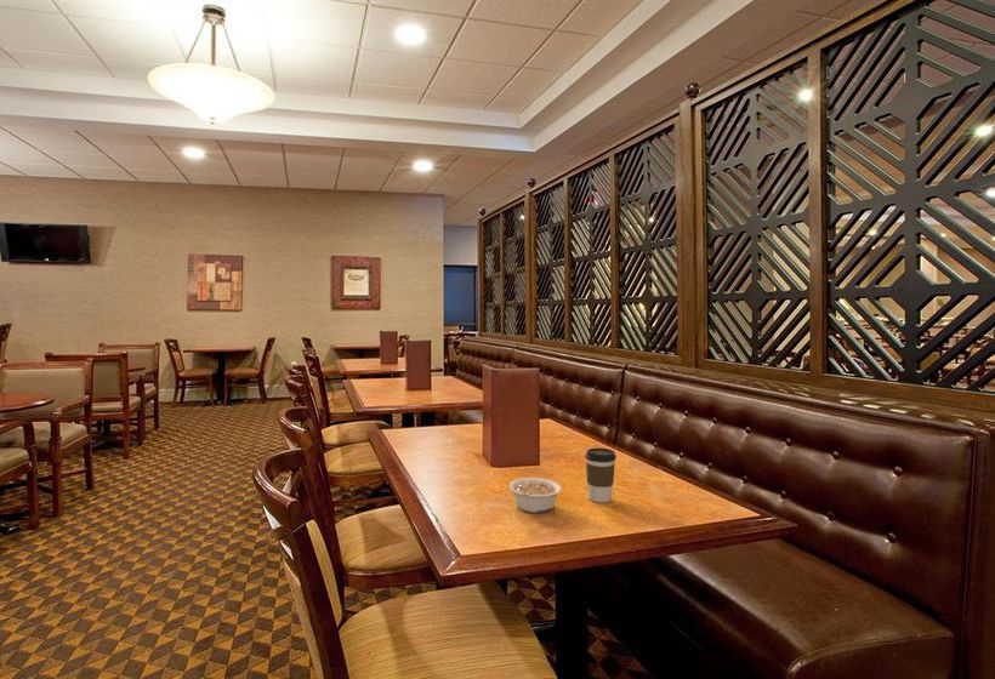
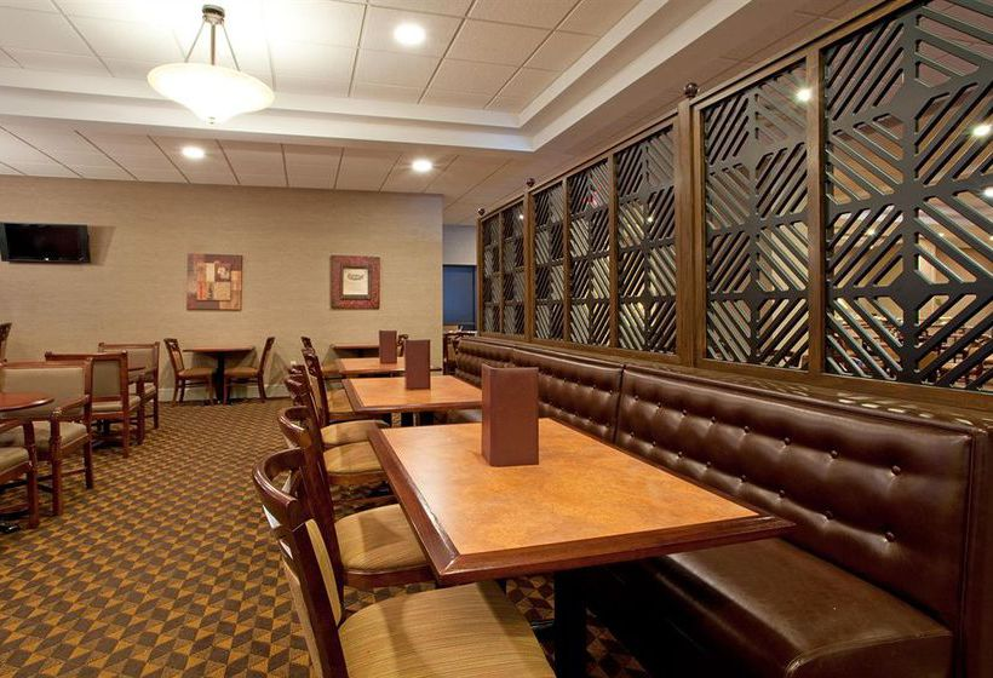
- legume [508,477,563,514]
- coffee cup [584,446,618,503]
